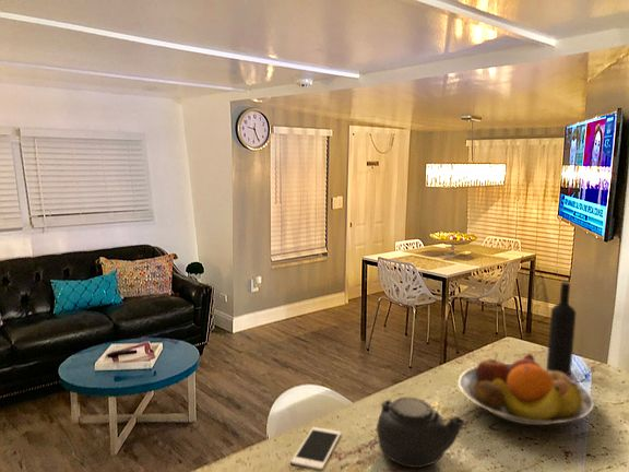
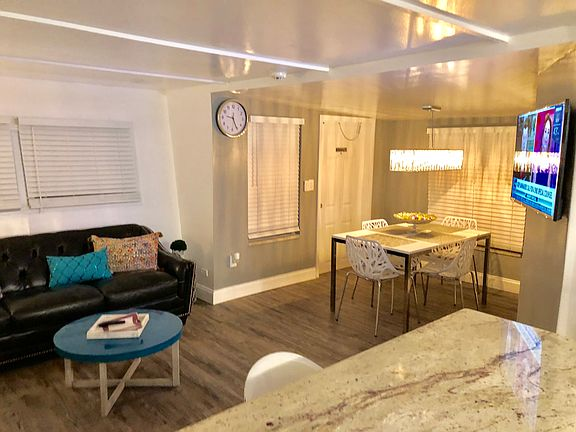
- wine bottle [546,281,578,376]
- fruit bowl [456,353,595,426]
- cell phone [290,426,342,471]
- teapot [376,392,467,469]
